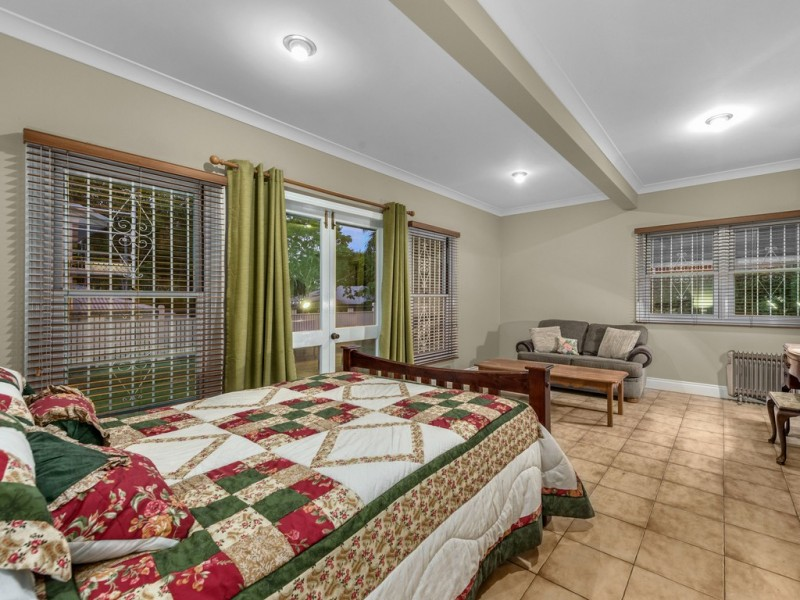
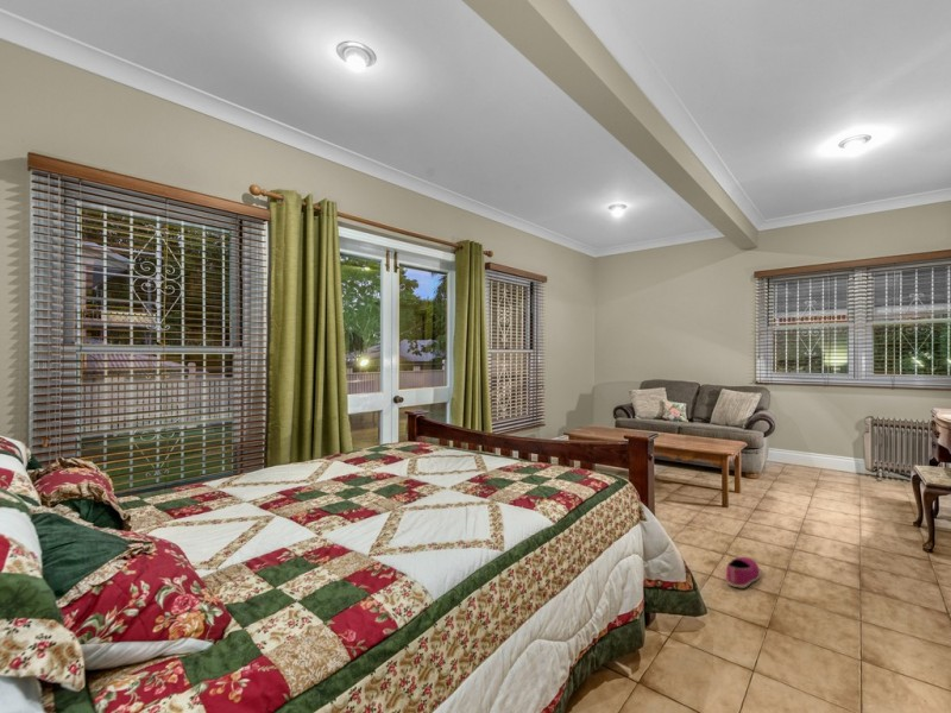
+ shoe [725,556,761,589]
